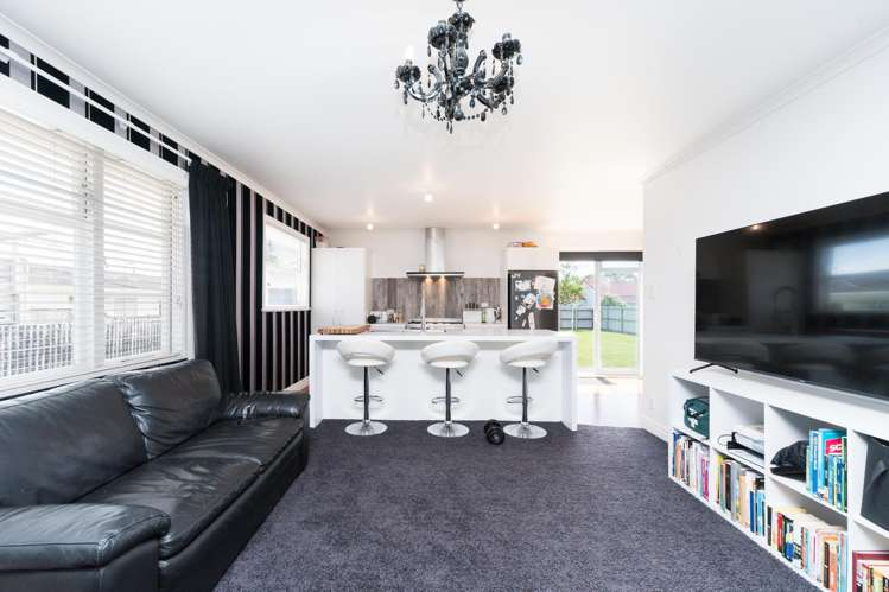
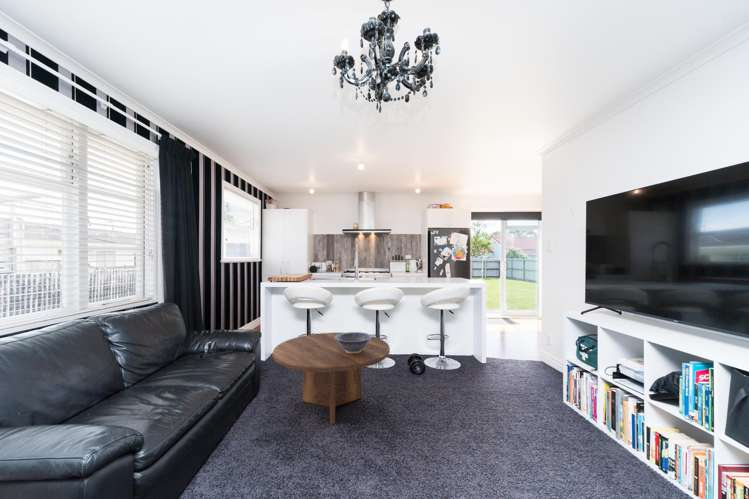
+ decorative bowl [335,331,372,353]
+ coffee table [272,332,391,425]
